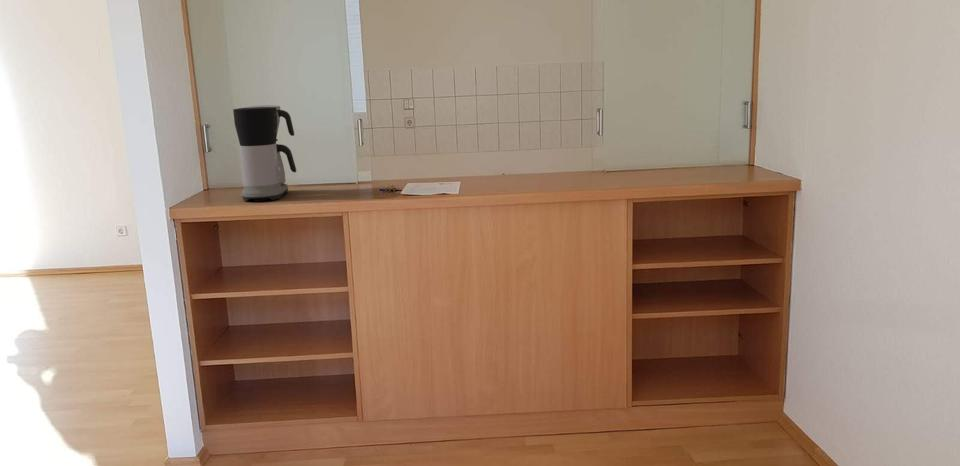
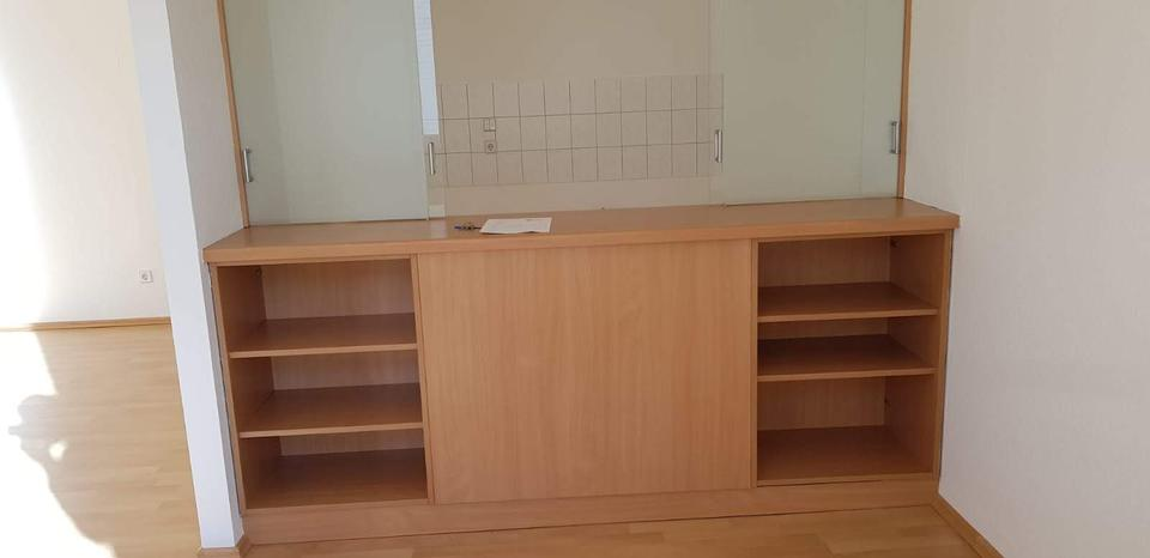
- coffee maker [232,104,297,202]
